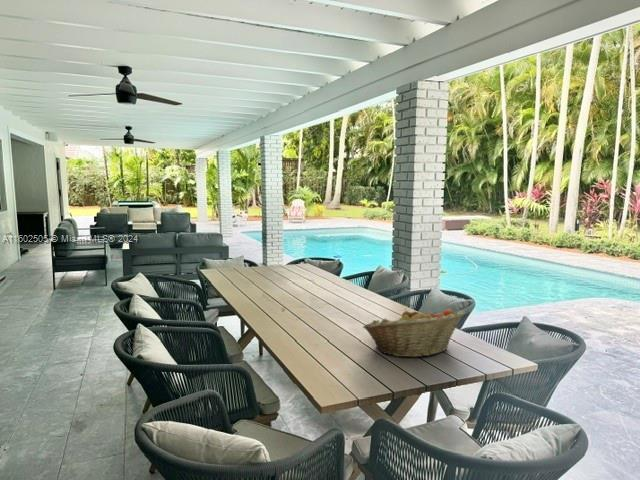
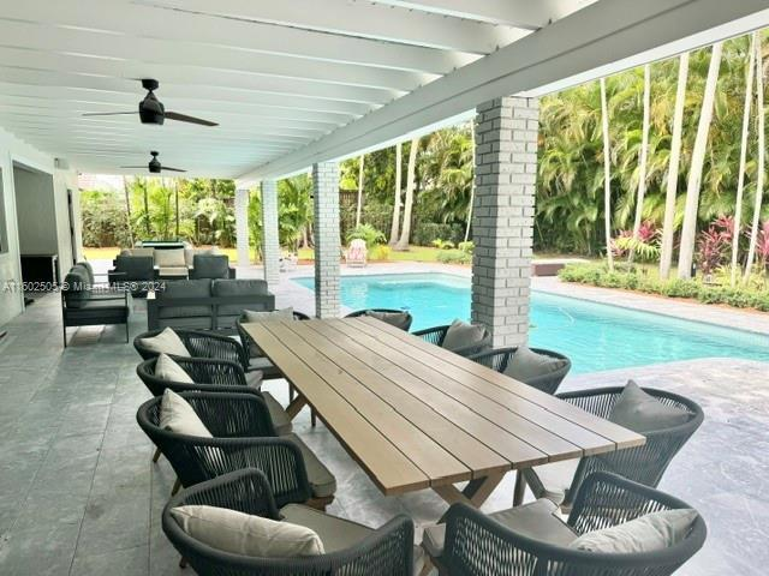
- fruit basket [362,308,466,358]
